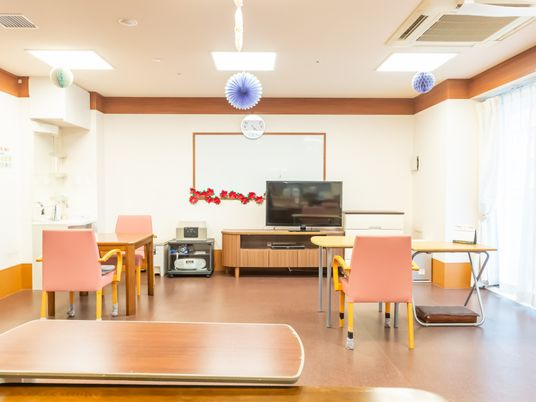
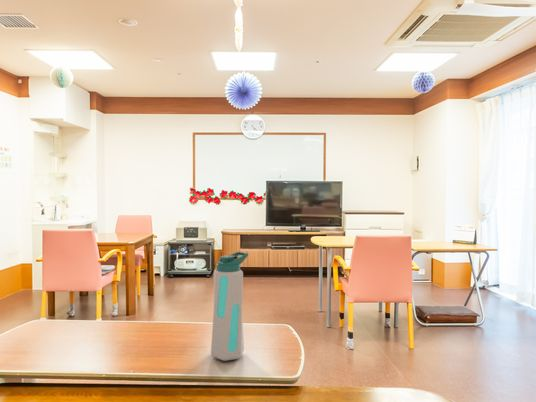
+ water bottle [210,251,249,362]
